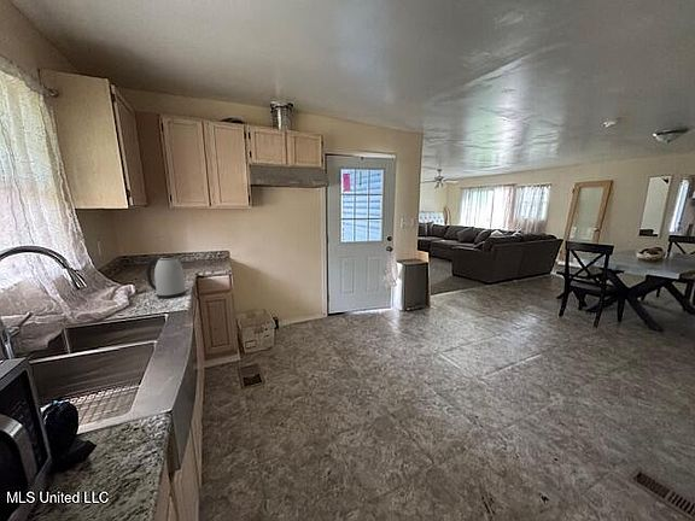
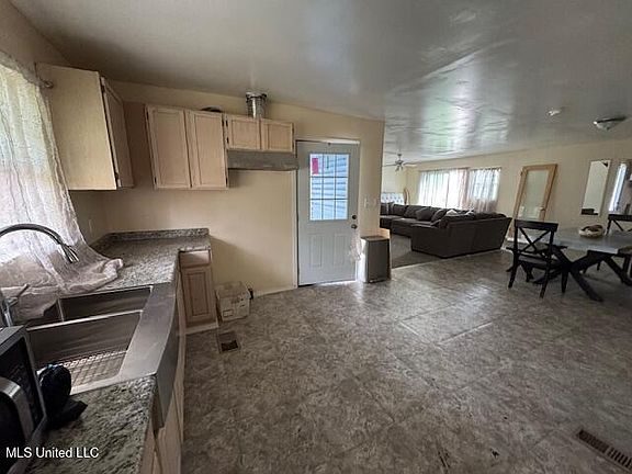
- kettle [145,254,187,300]
